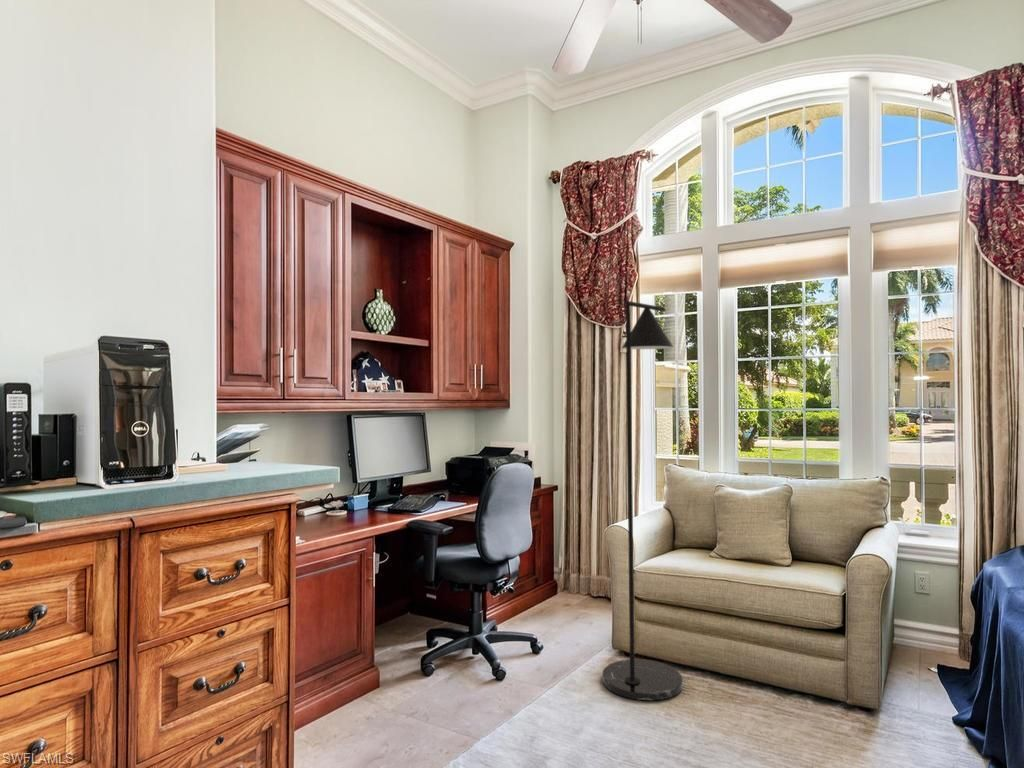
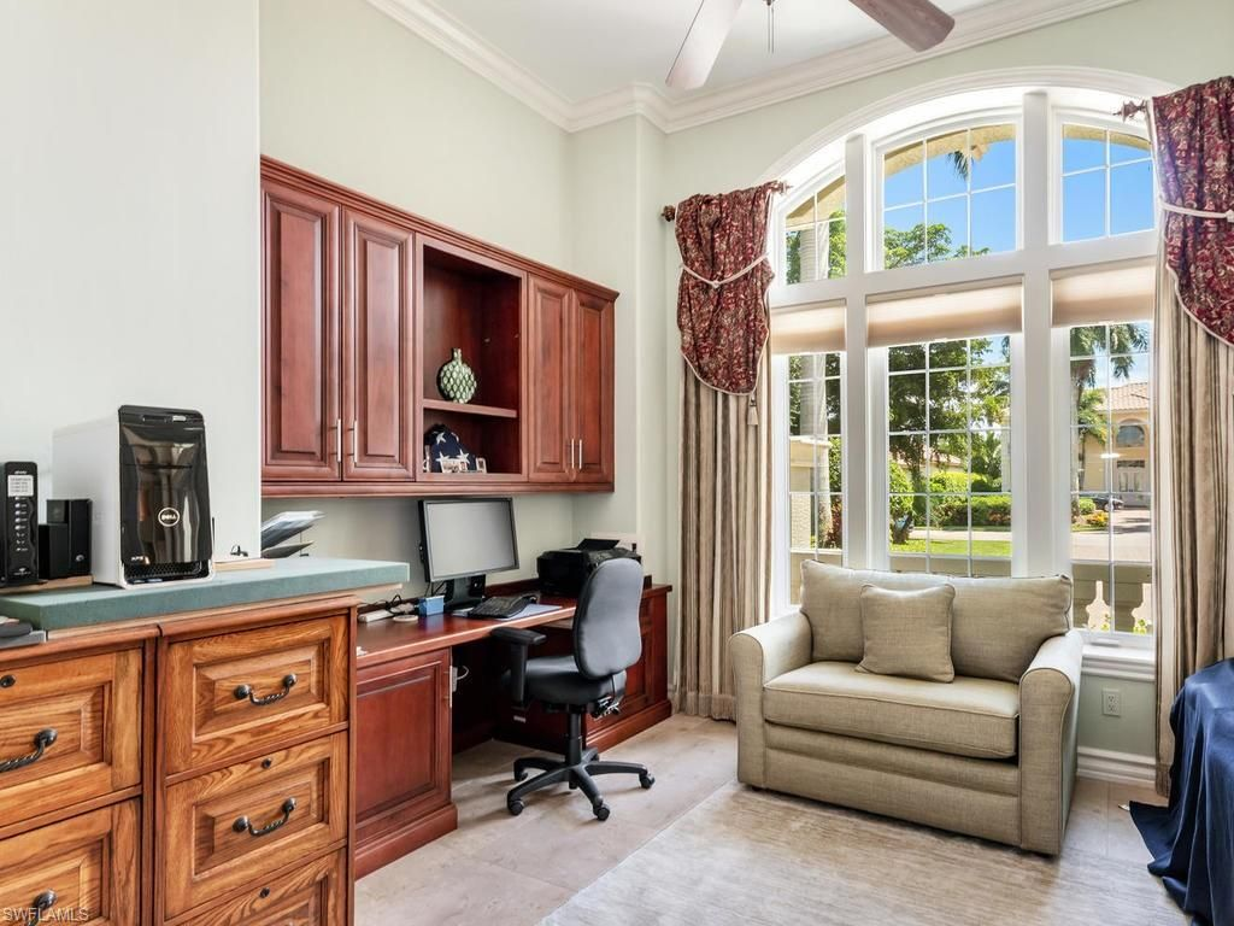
- floor lamp [601,300,684,702]
